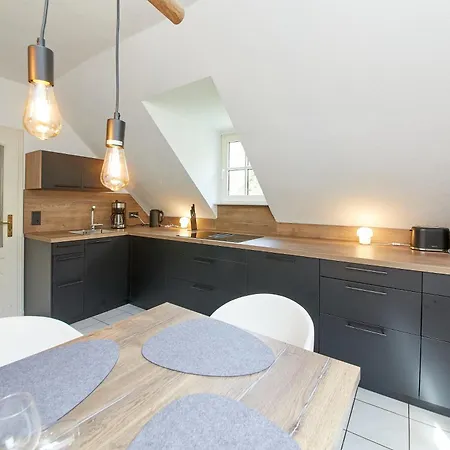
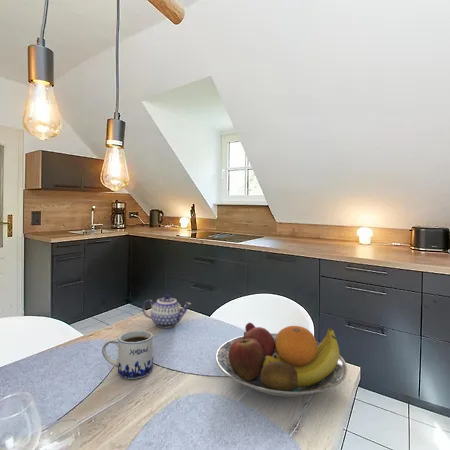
+ mug [101,329,154,380]
+ teapot [141,294,192,329]
+ fruit bowl [215,321,348,397]
